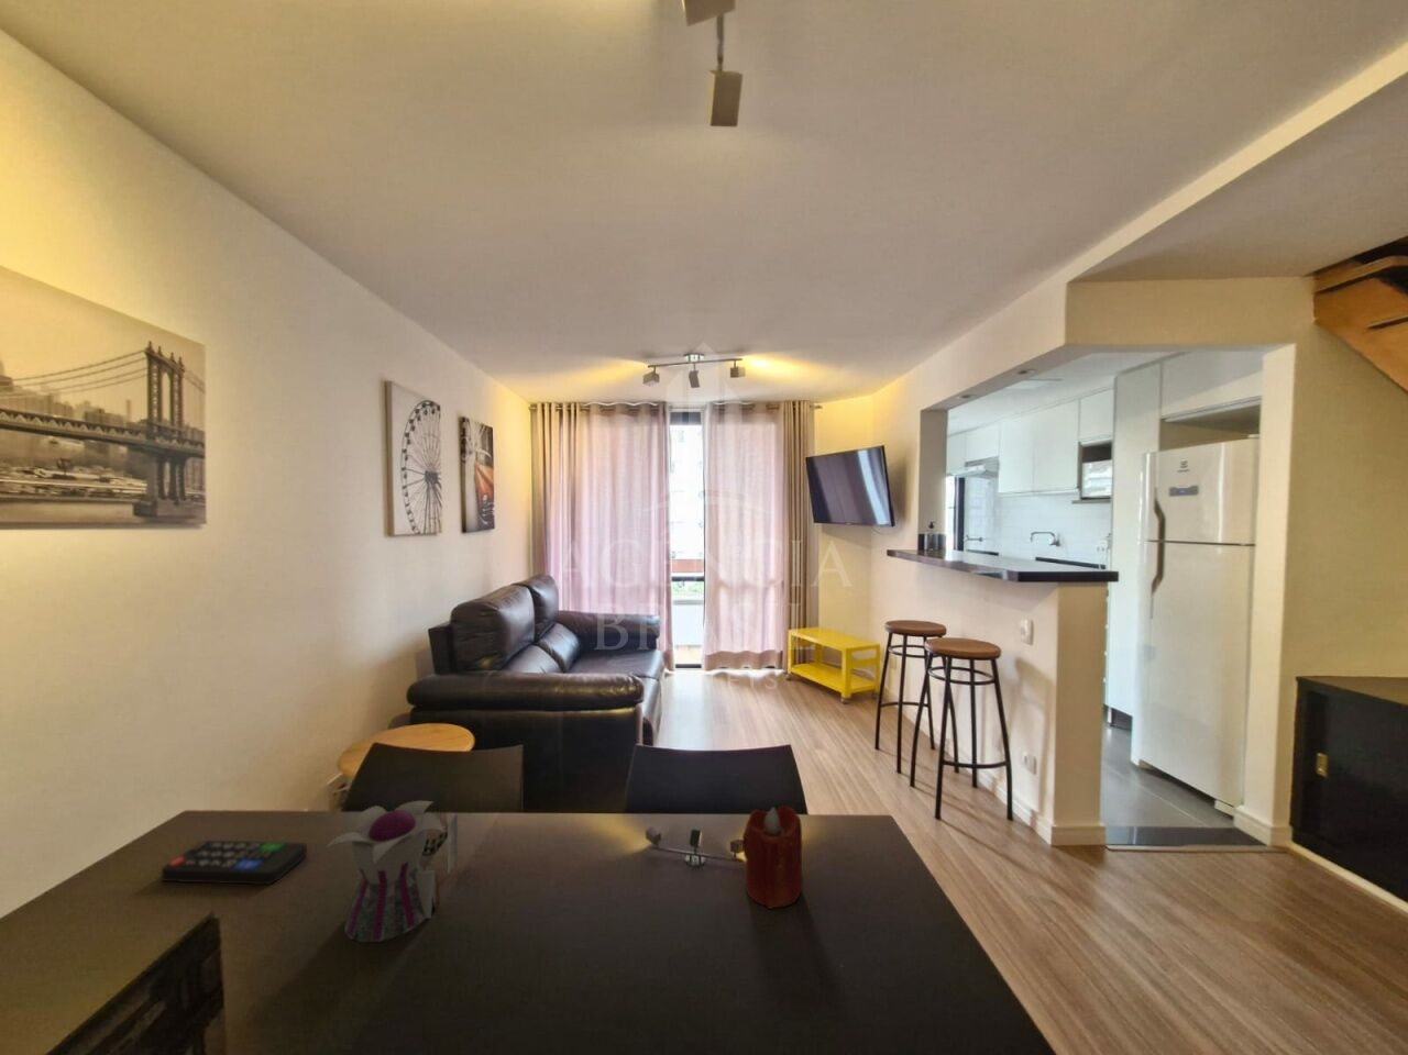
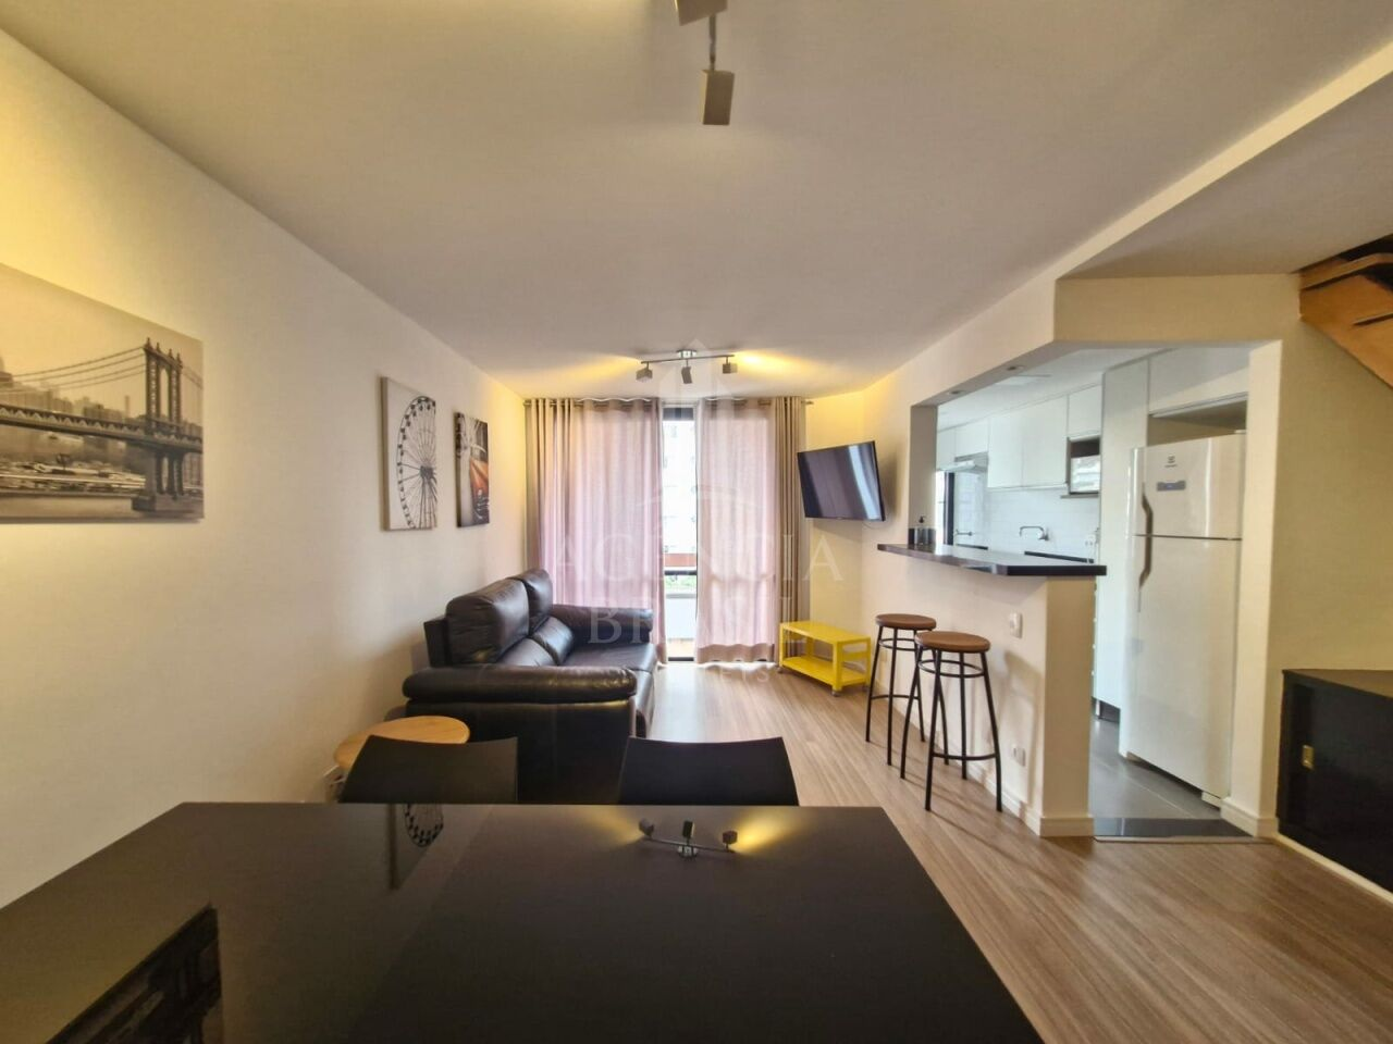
- teapot [325,800,459,943]
- remote control [161,840,308,885]
- candle [741,805,804,910]
